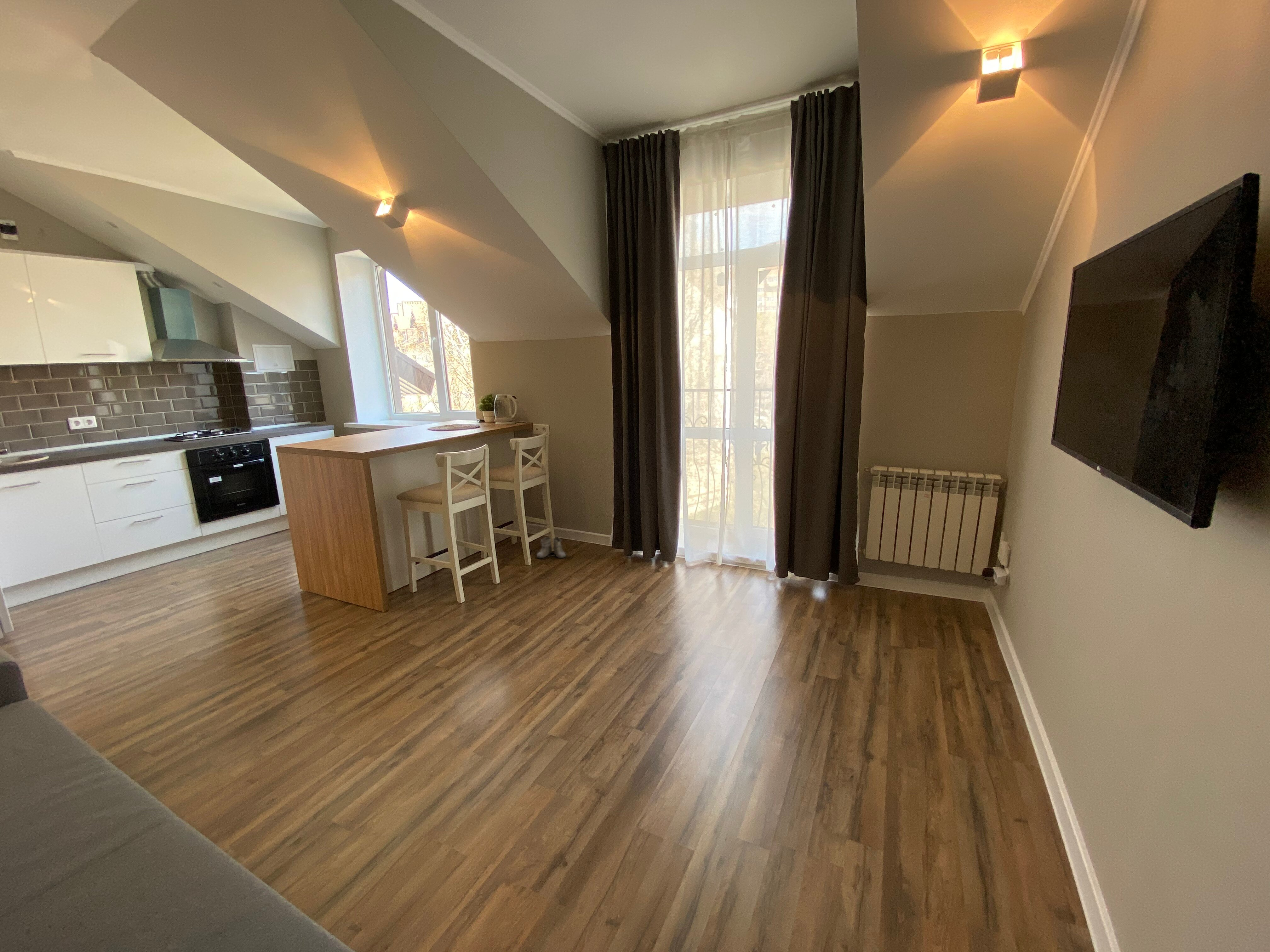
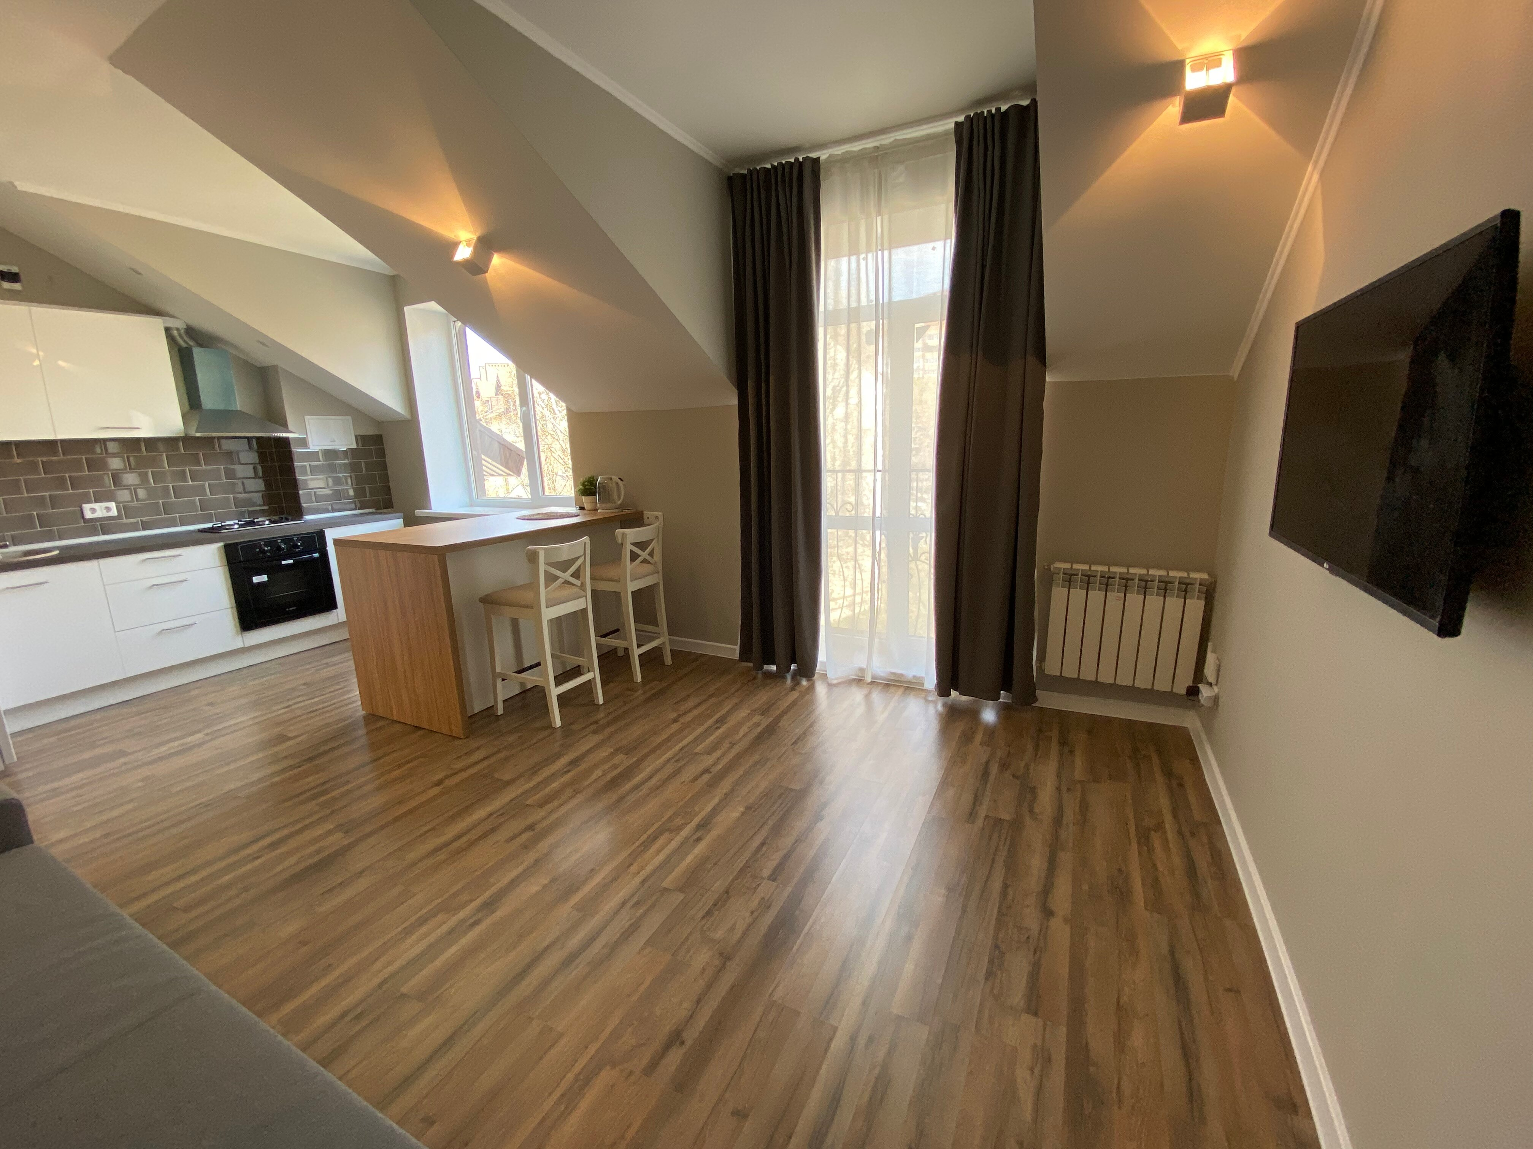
- boots [536,537,566,559]
